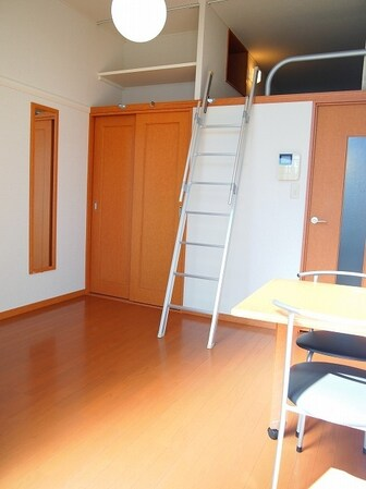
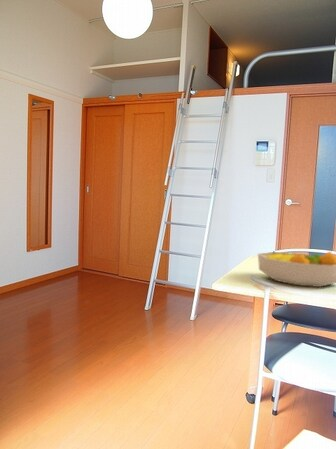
+ fruit bowl [257,250,336,288]
